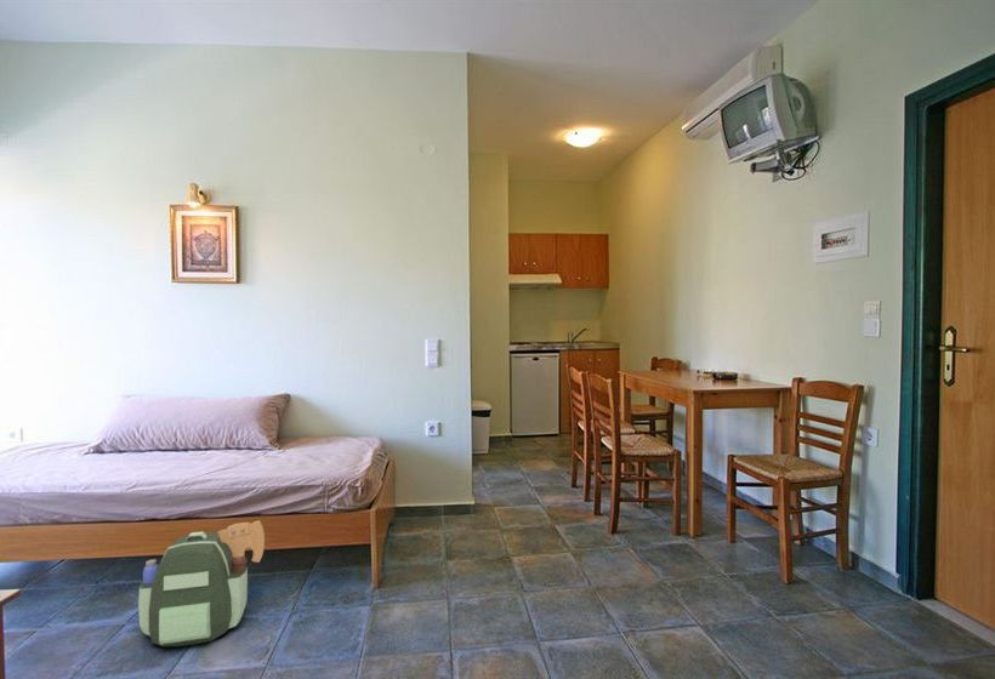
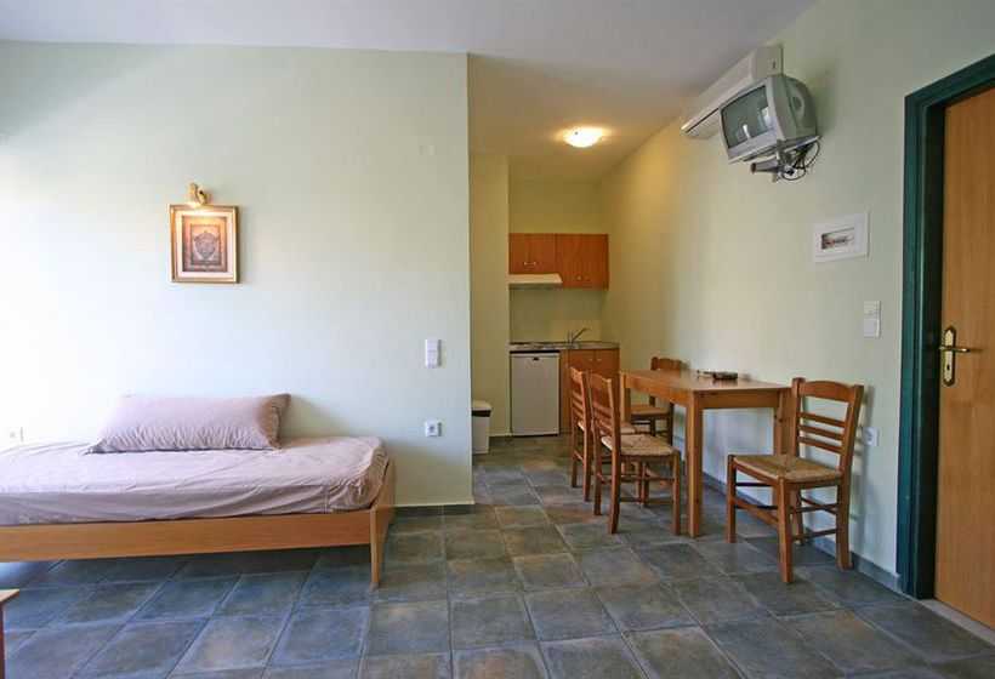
- backpack [137,519,266,647]
